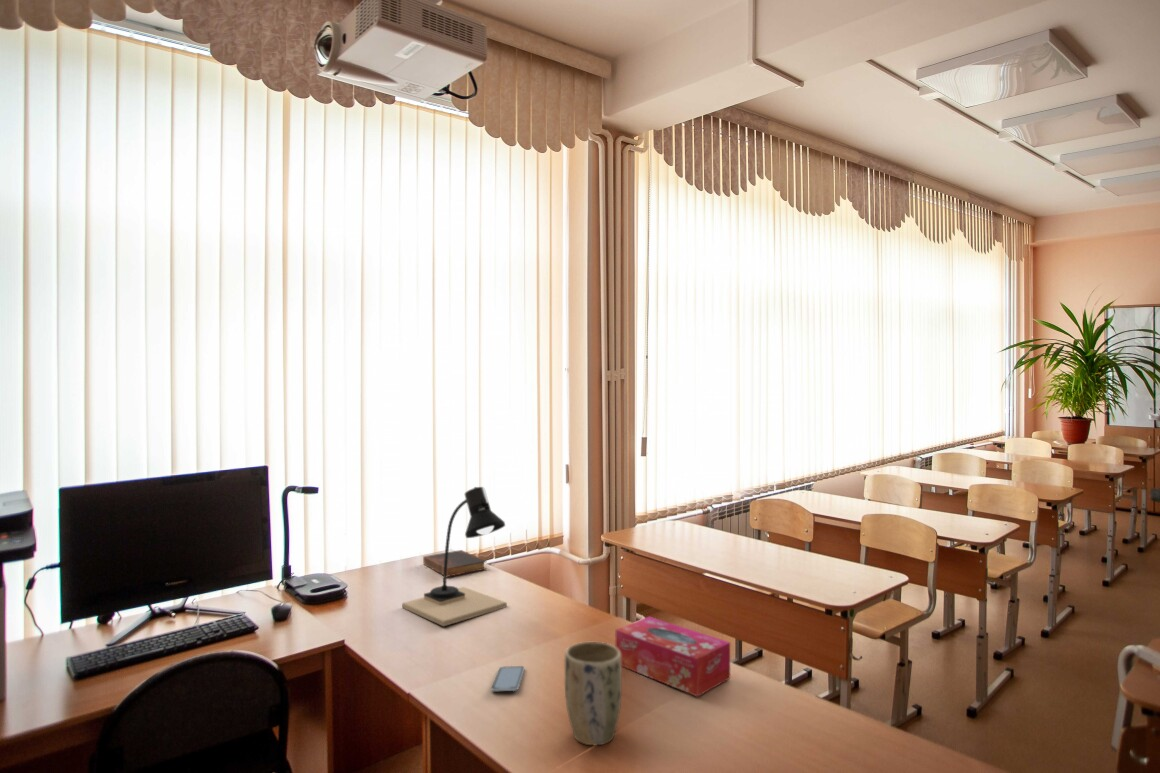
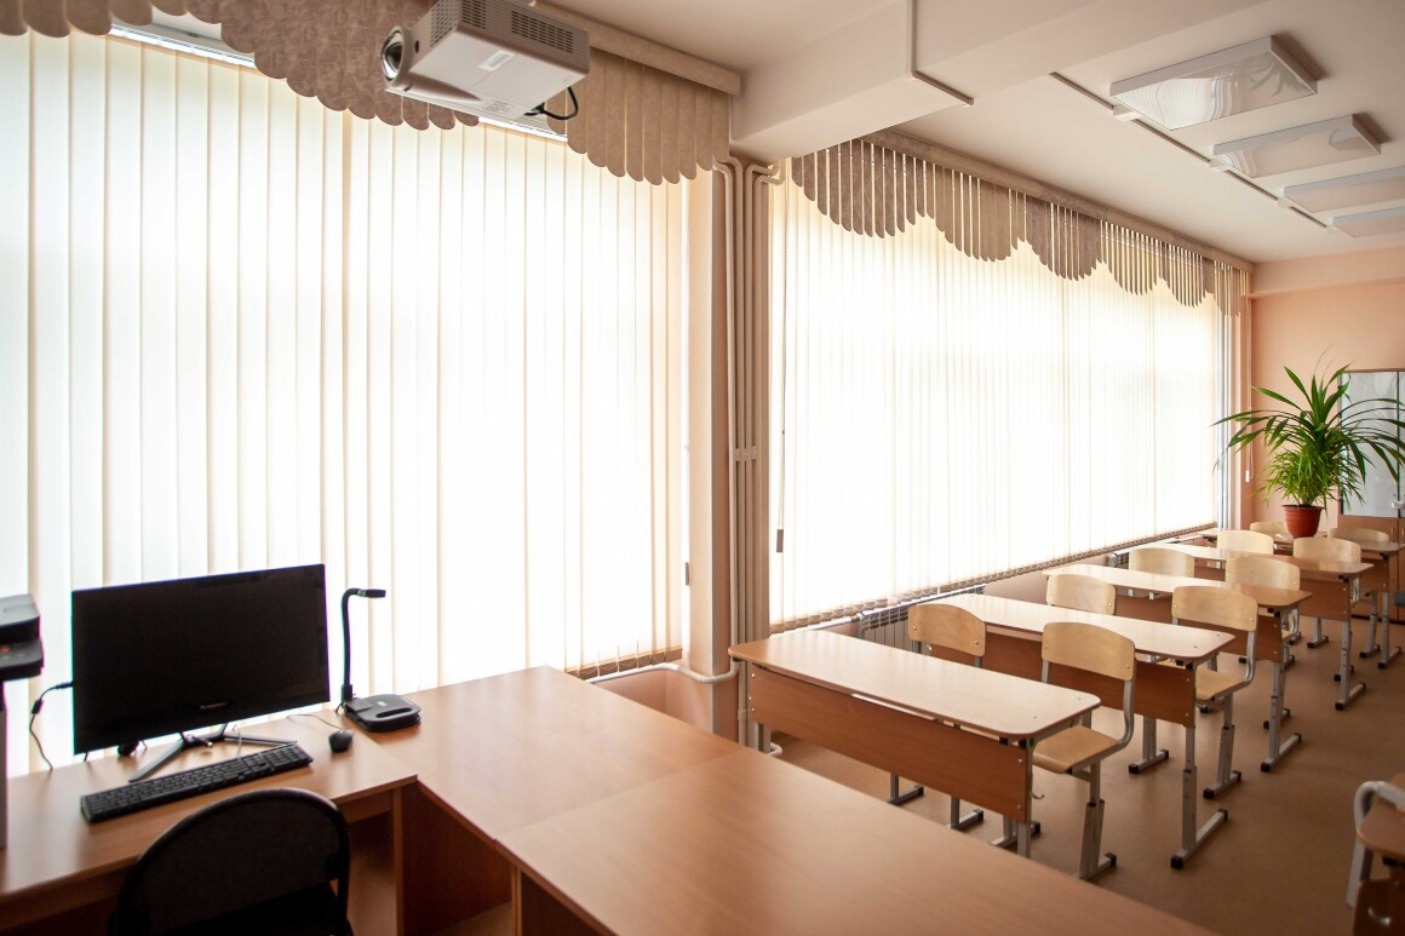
- plant pot [564,641,623,746]
- desk lamp [401,486,508,627]
- book [422,549,488,578]
- smartphone [490,665,525,693]
- tissue box [615,616,731,698]
